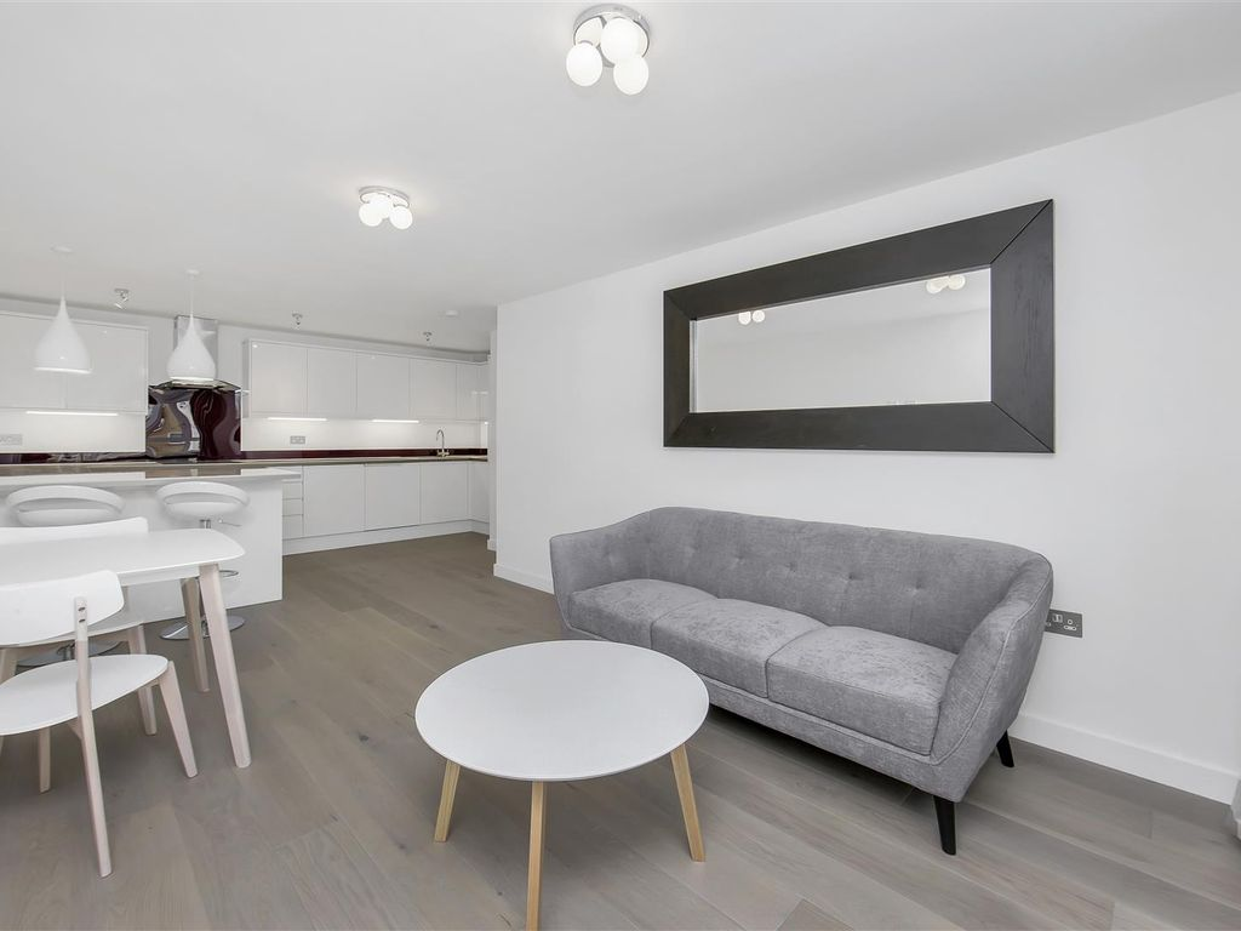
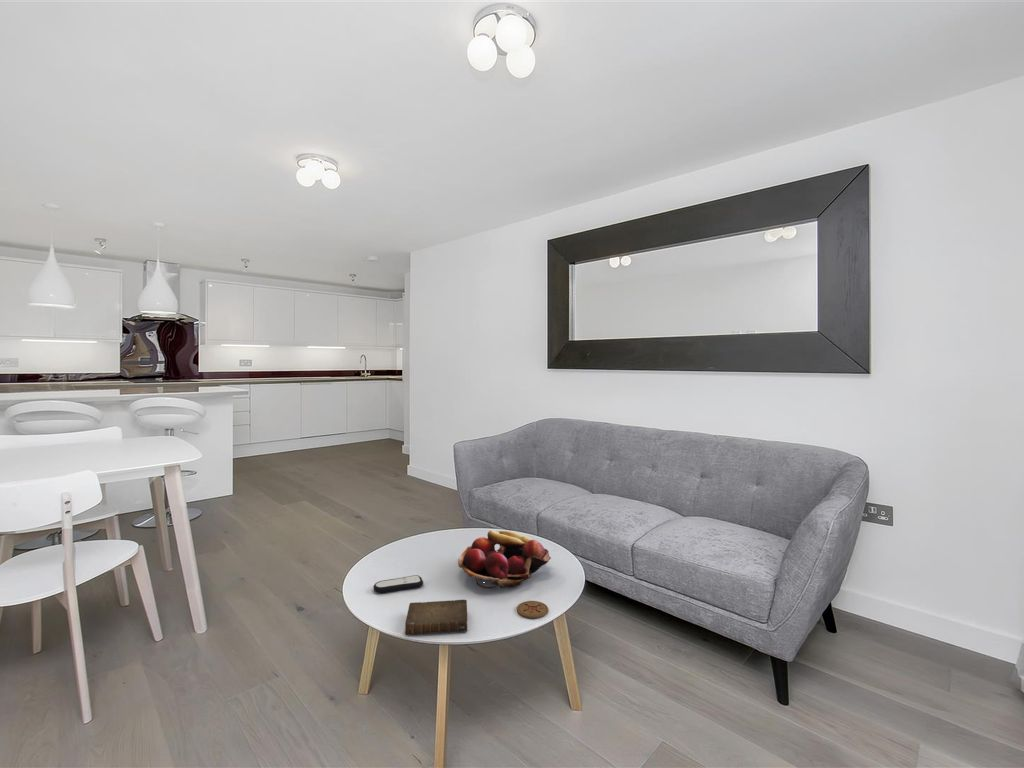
+ fruit basket [457,529,552,589]
+ remote control [373,574,424,594]
+ coaster [516,600,549,619]
+ book [404,599,468,636]
